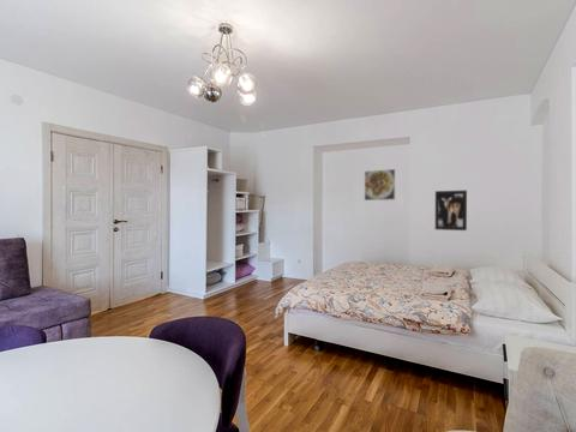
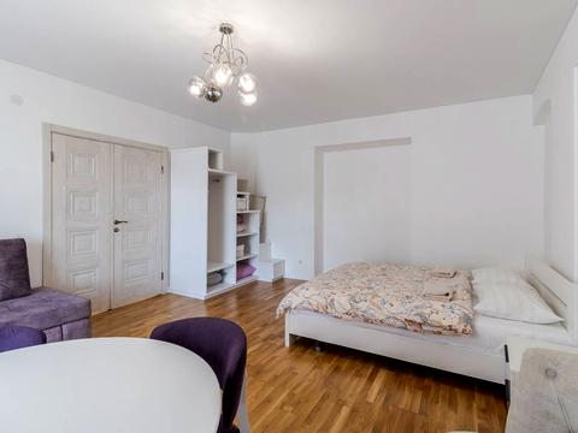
- wall art [434,190,468,232]
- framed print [364,168,396,202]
